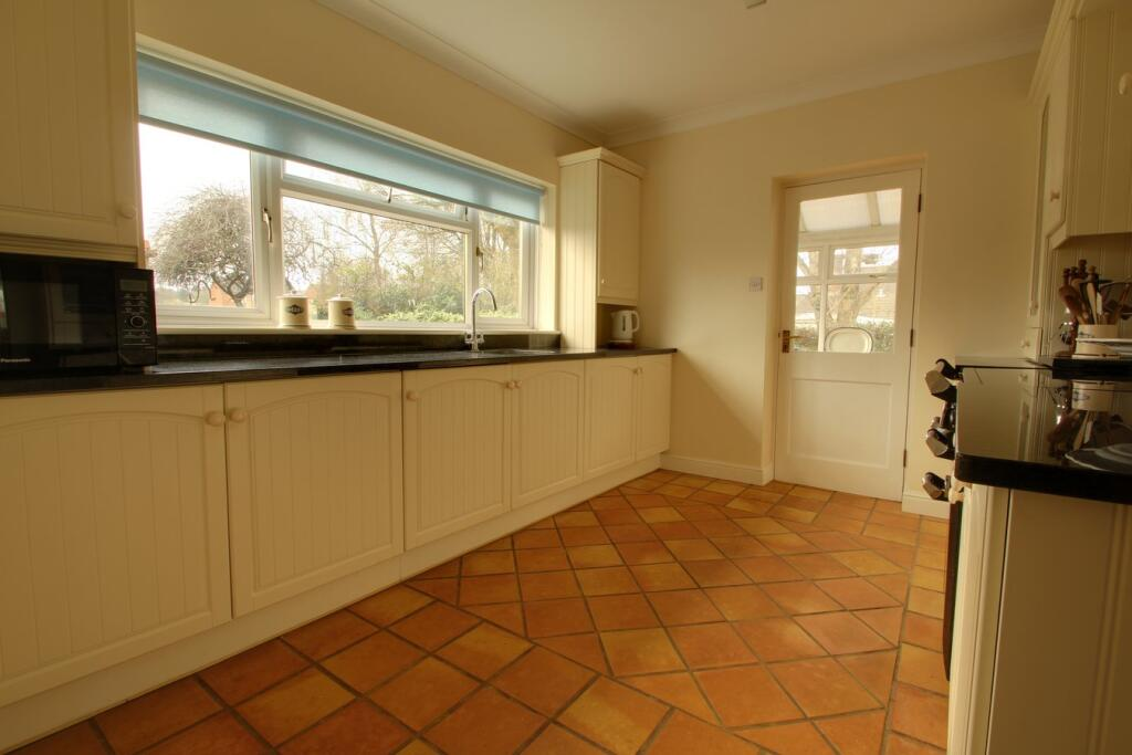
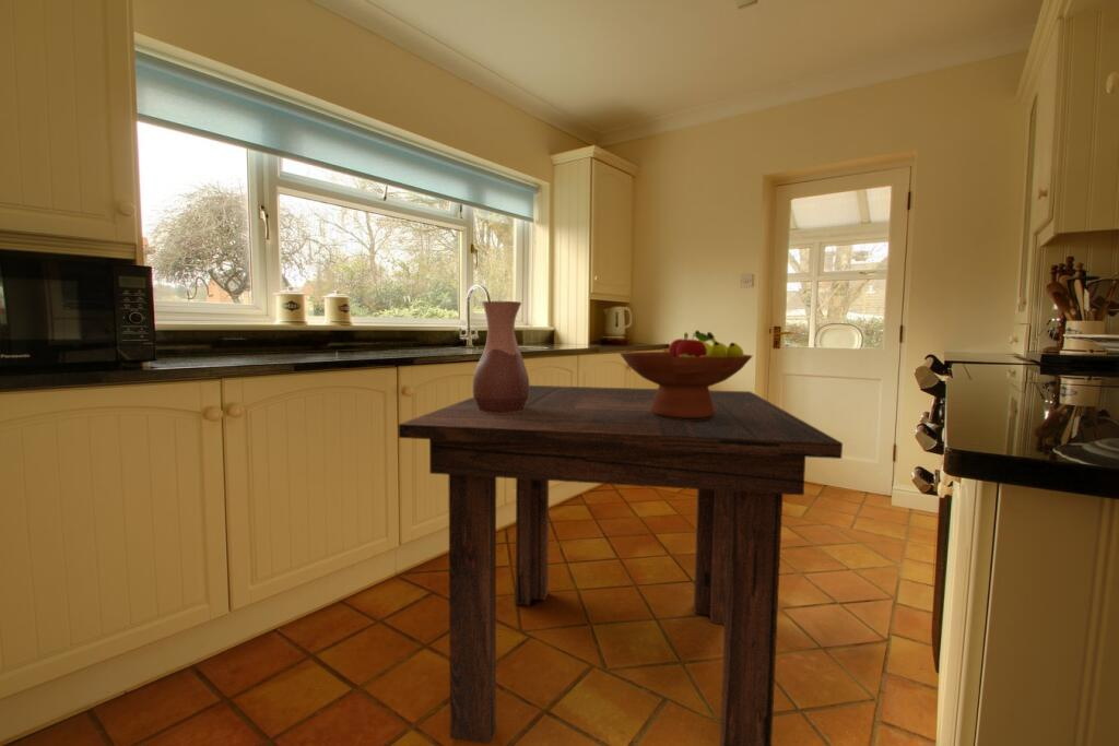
+ fruit bowl [619,330,753,419]
+ vase [472,300,530,413]
+ dining table [398,384,844,746]
